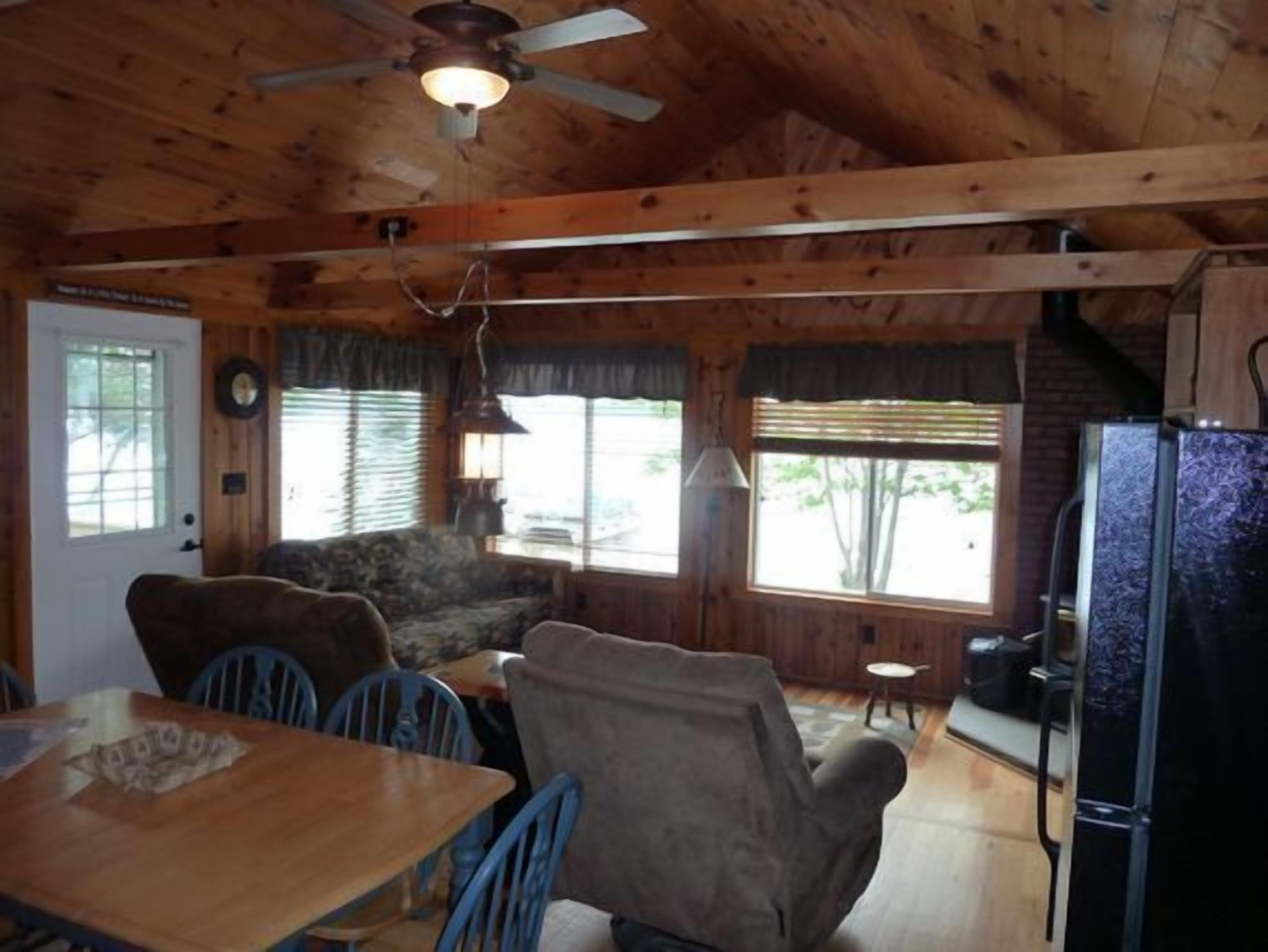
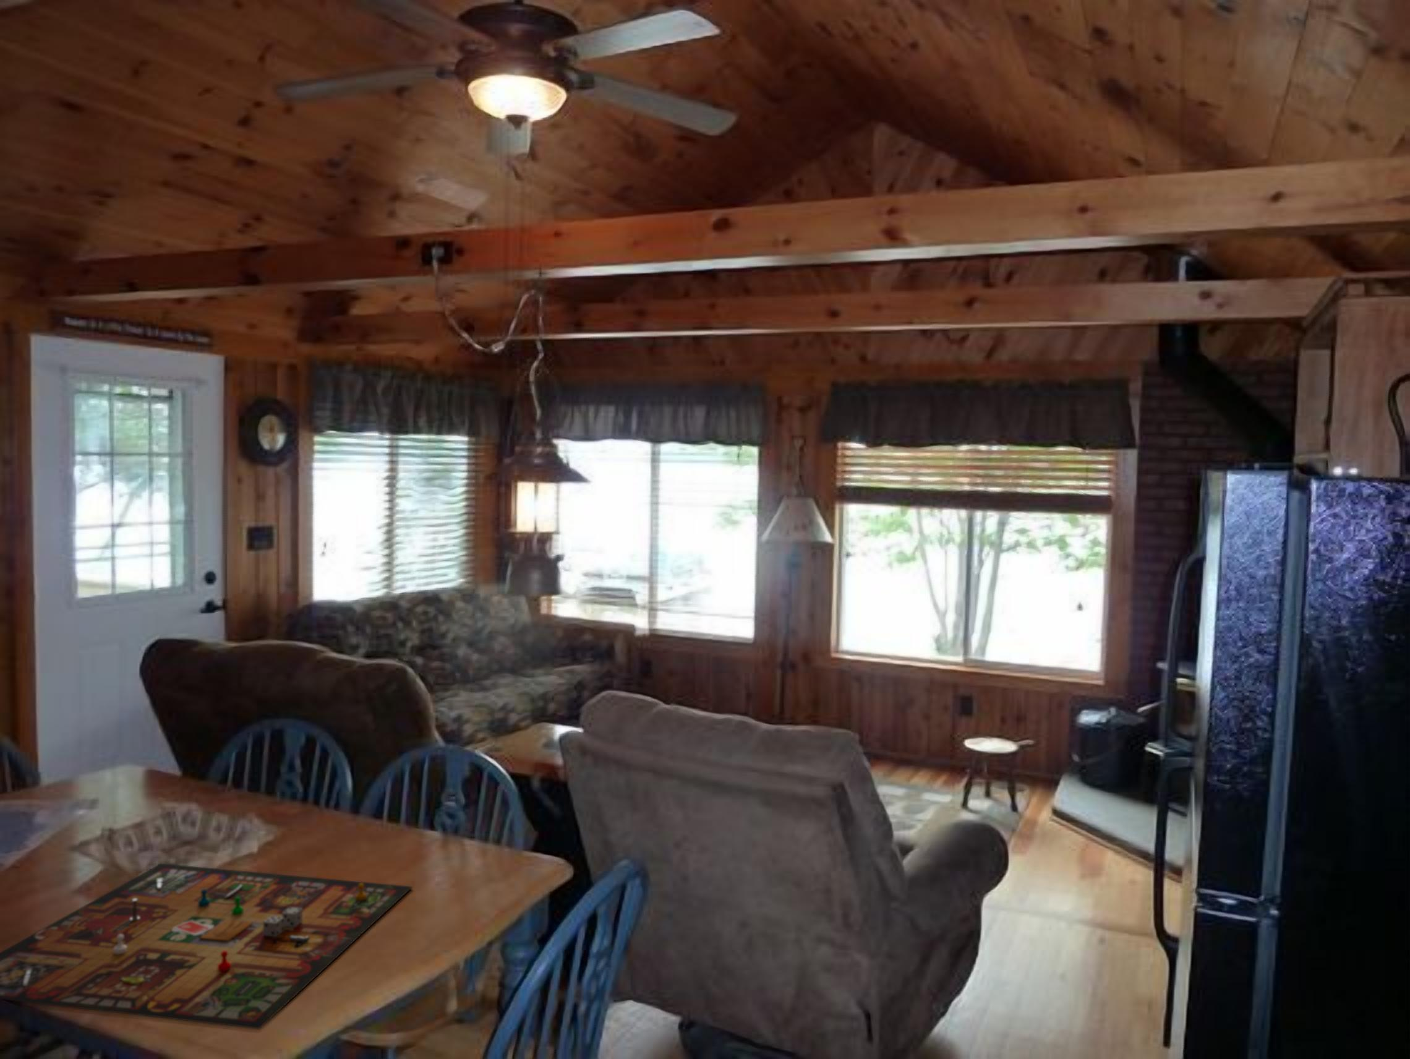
+ gameboard [0,863,414,1030]
